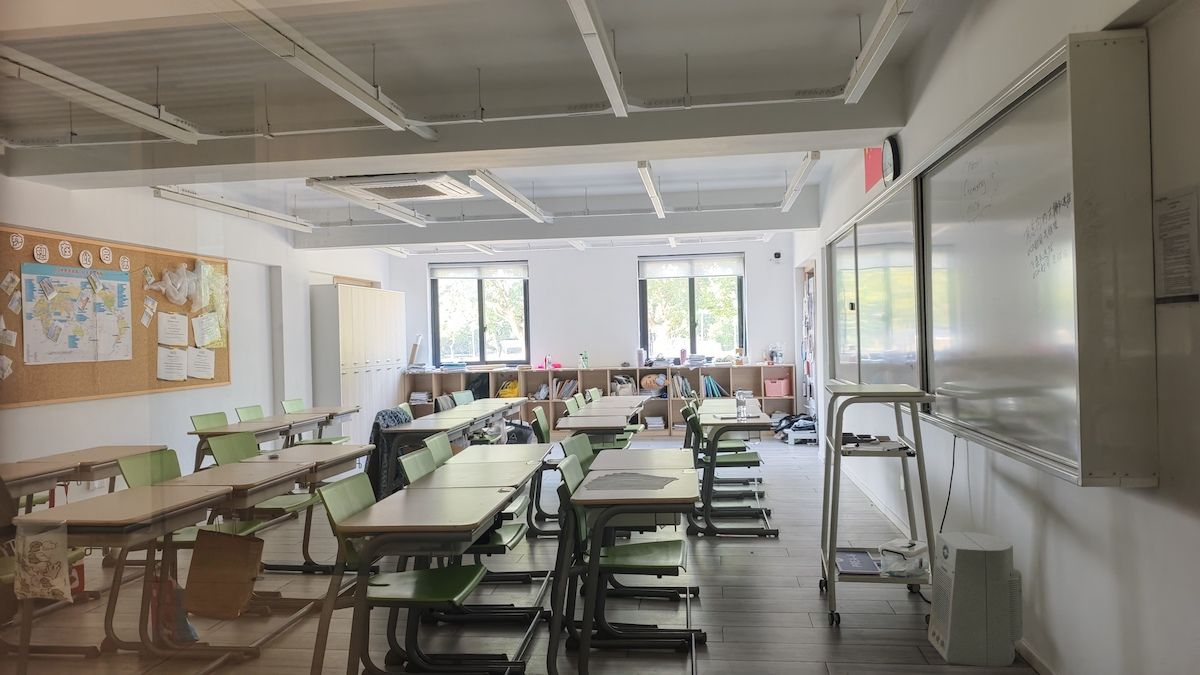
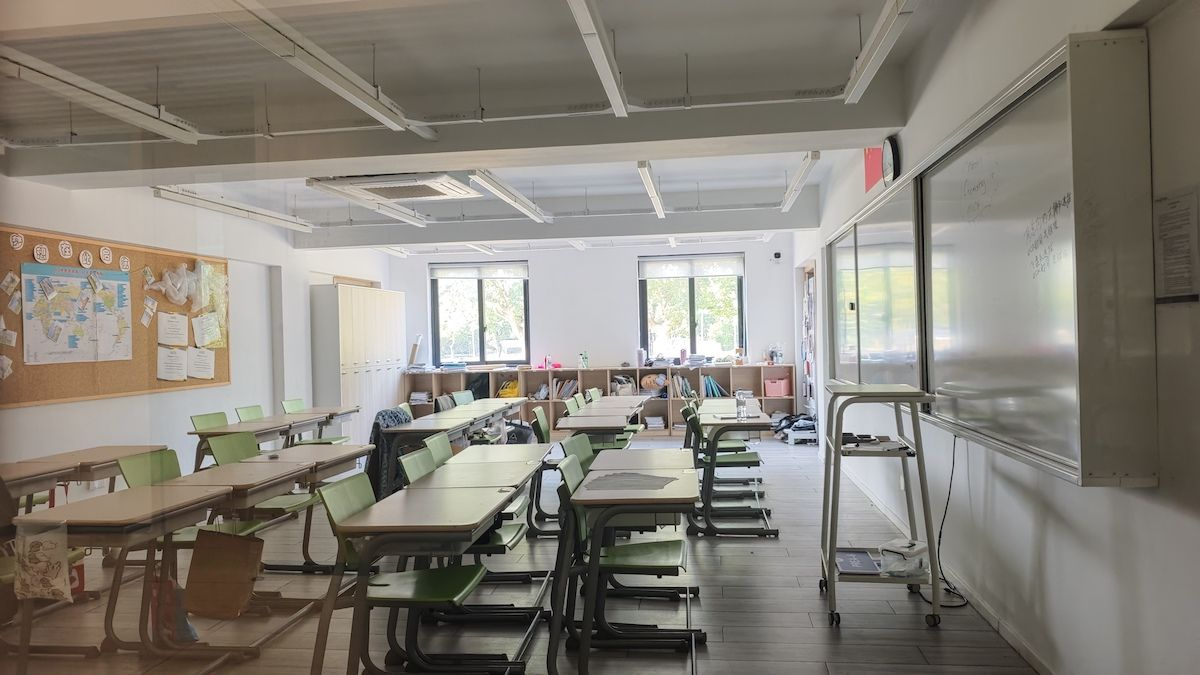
- fan [927,531,1024,668]
